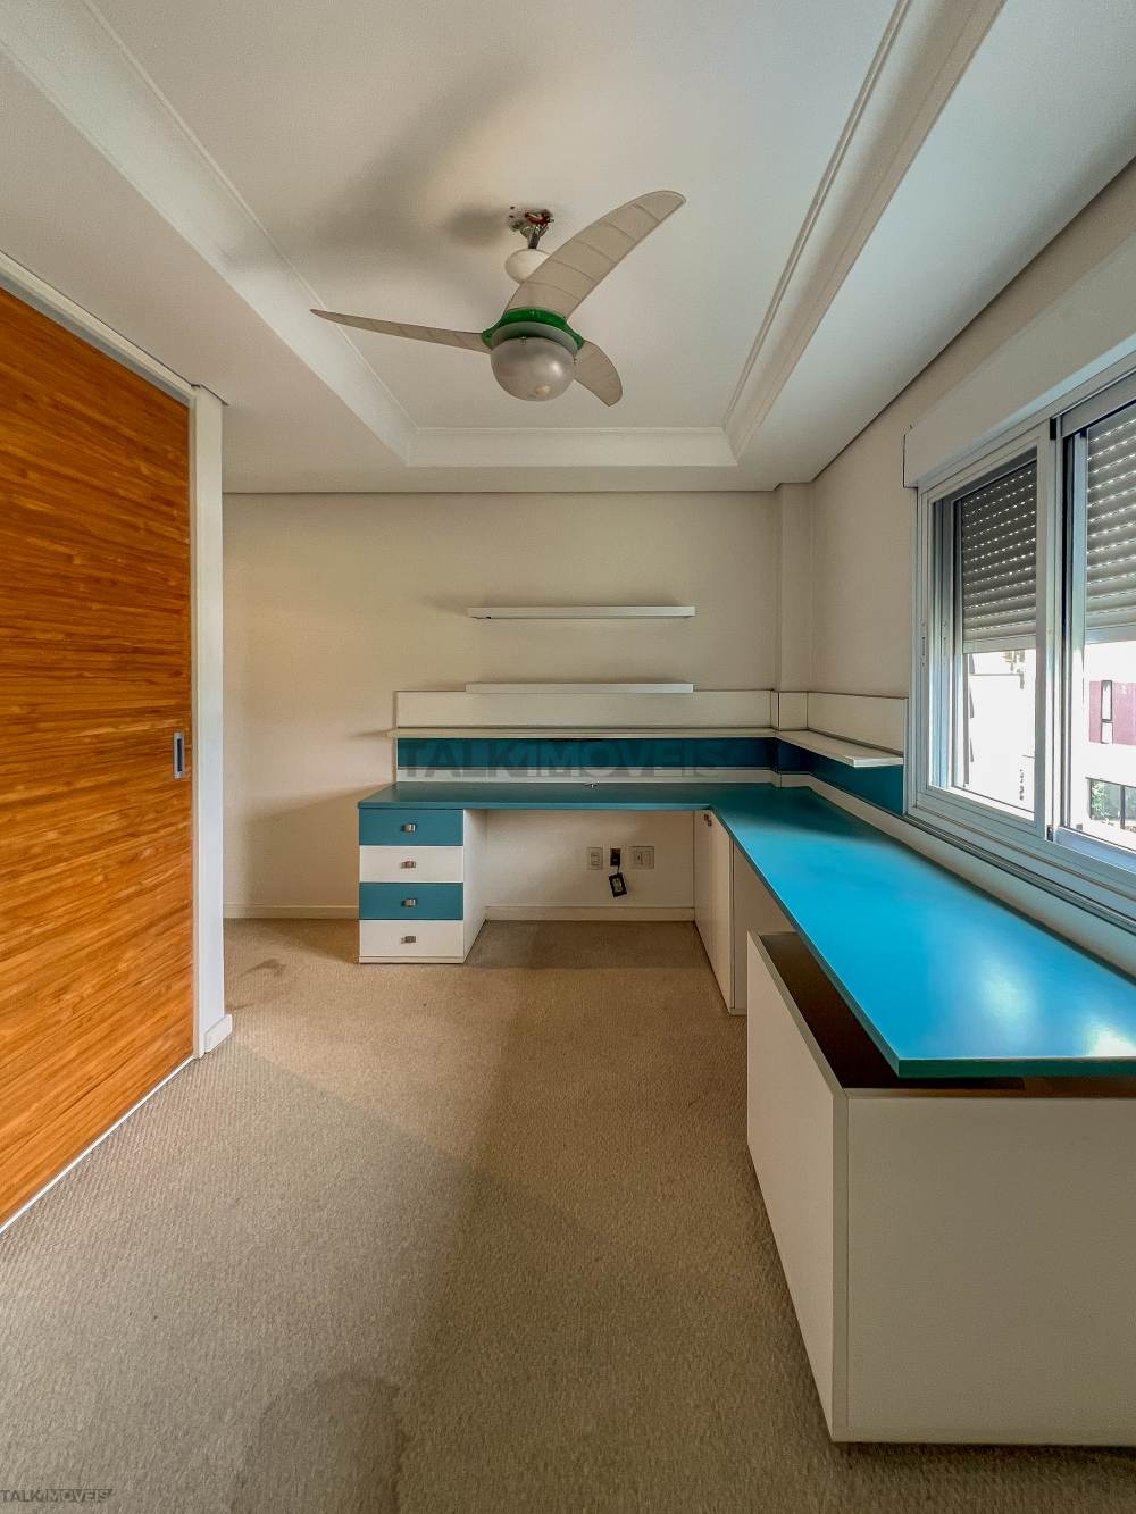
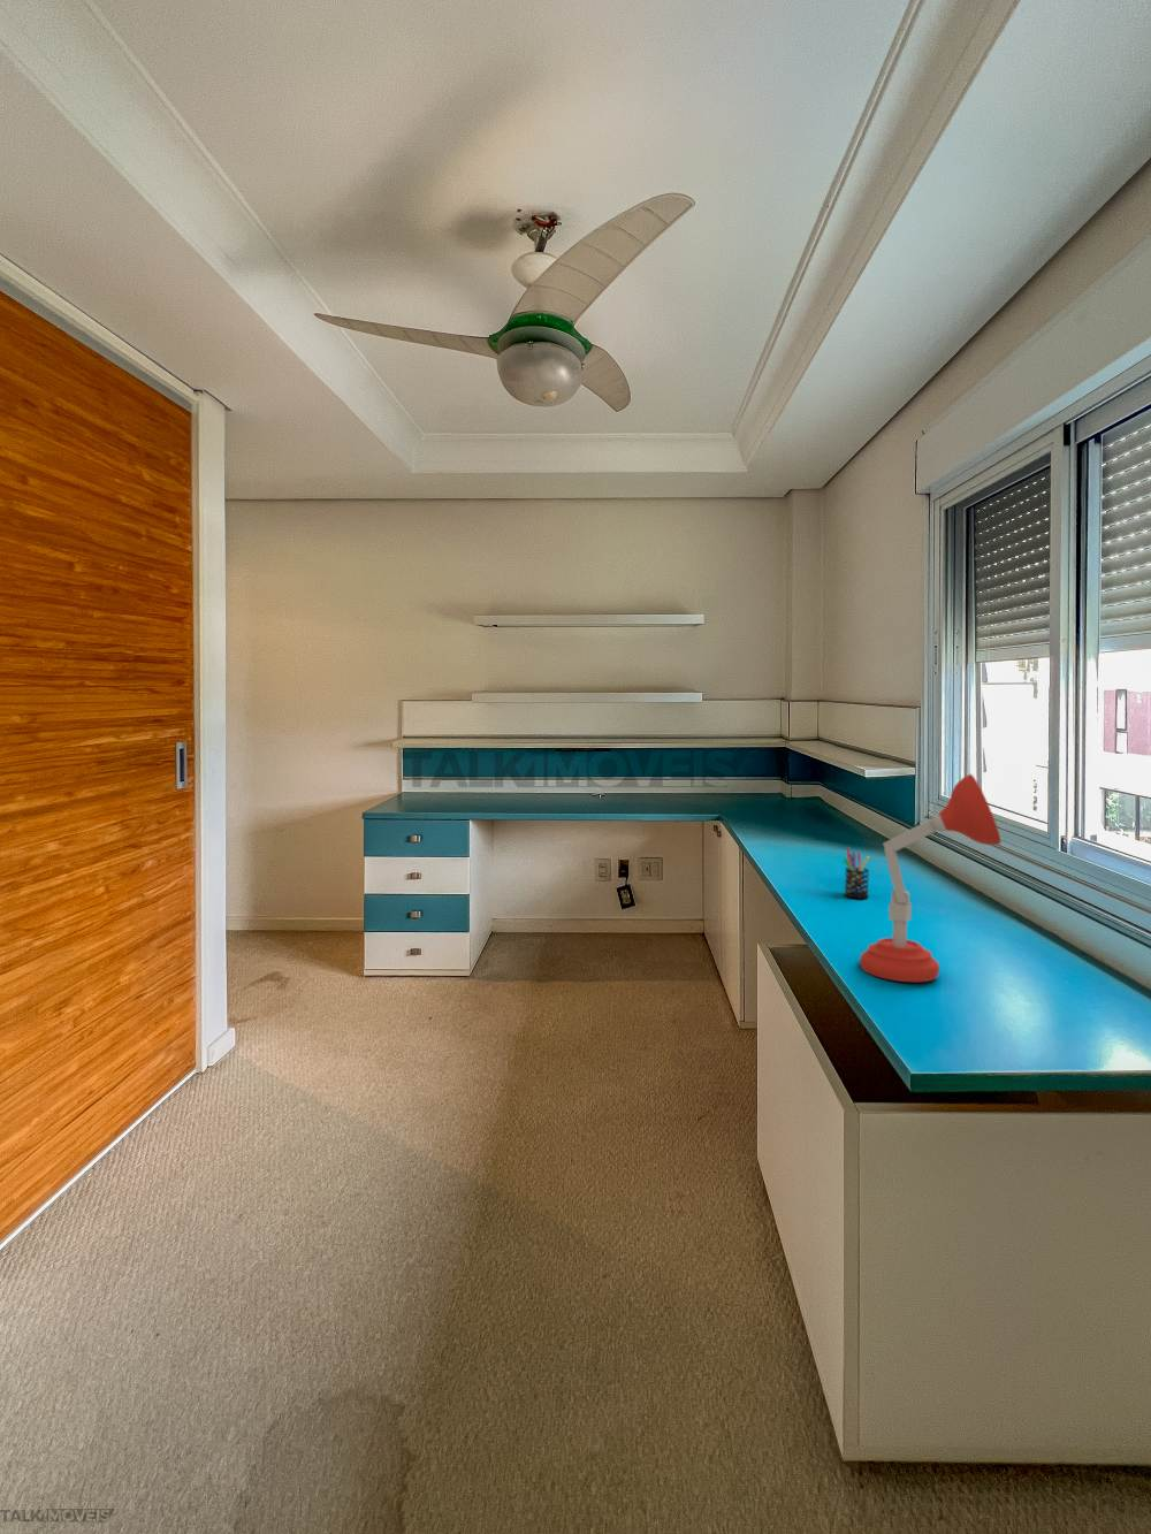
+ desk lamp [858,774,1002,984]
+ pen holder [843,847,871,899]
